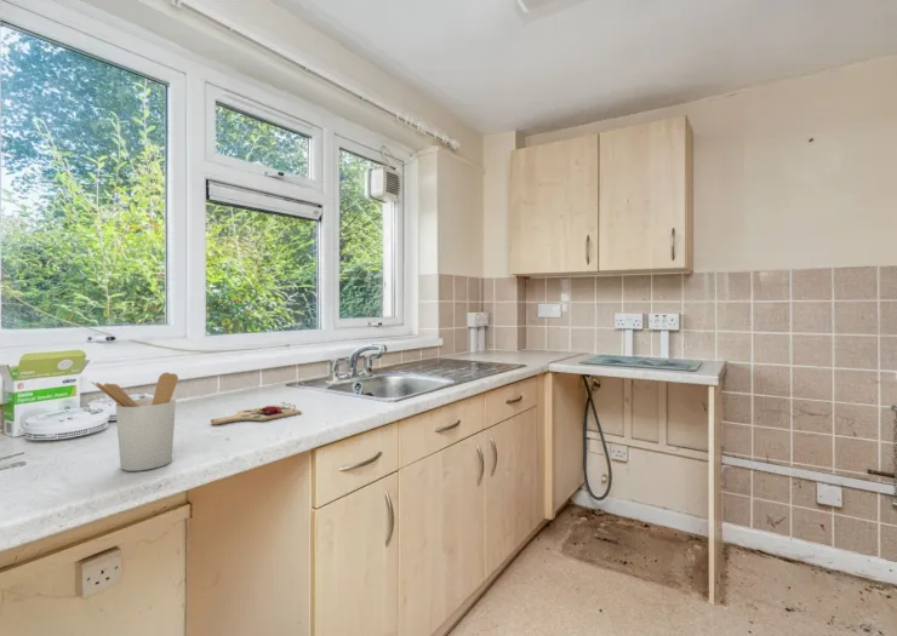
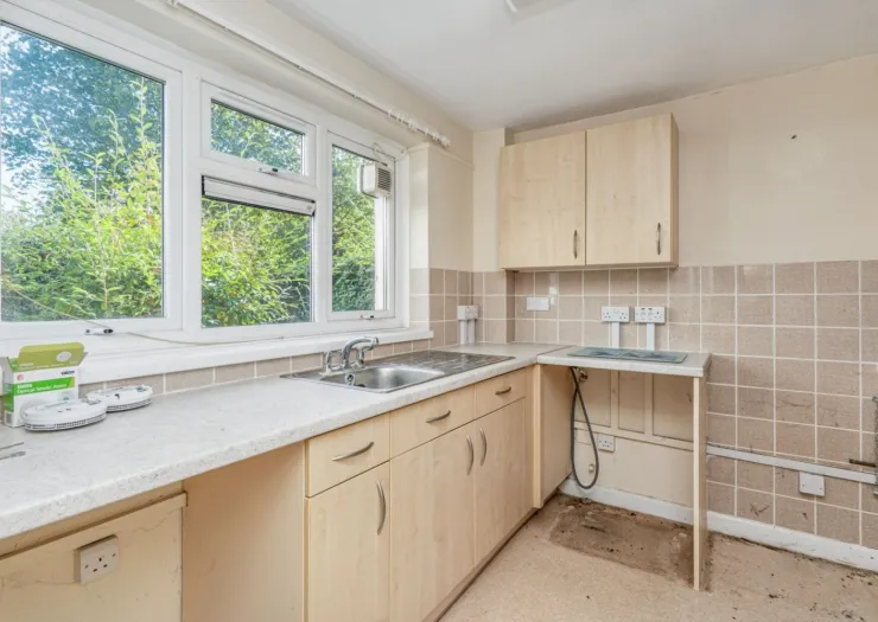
- cutting board [210,401,302,425]
- utensil holder [90,371,179,472]
